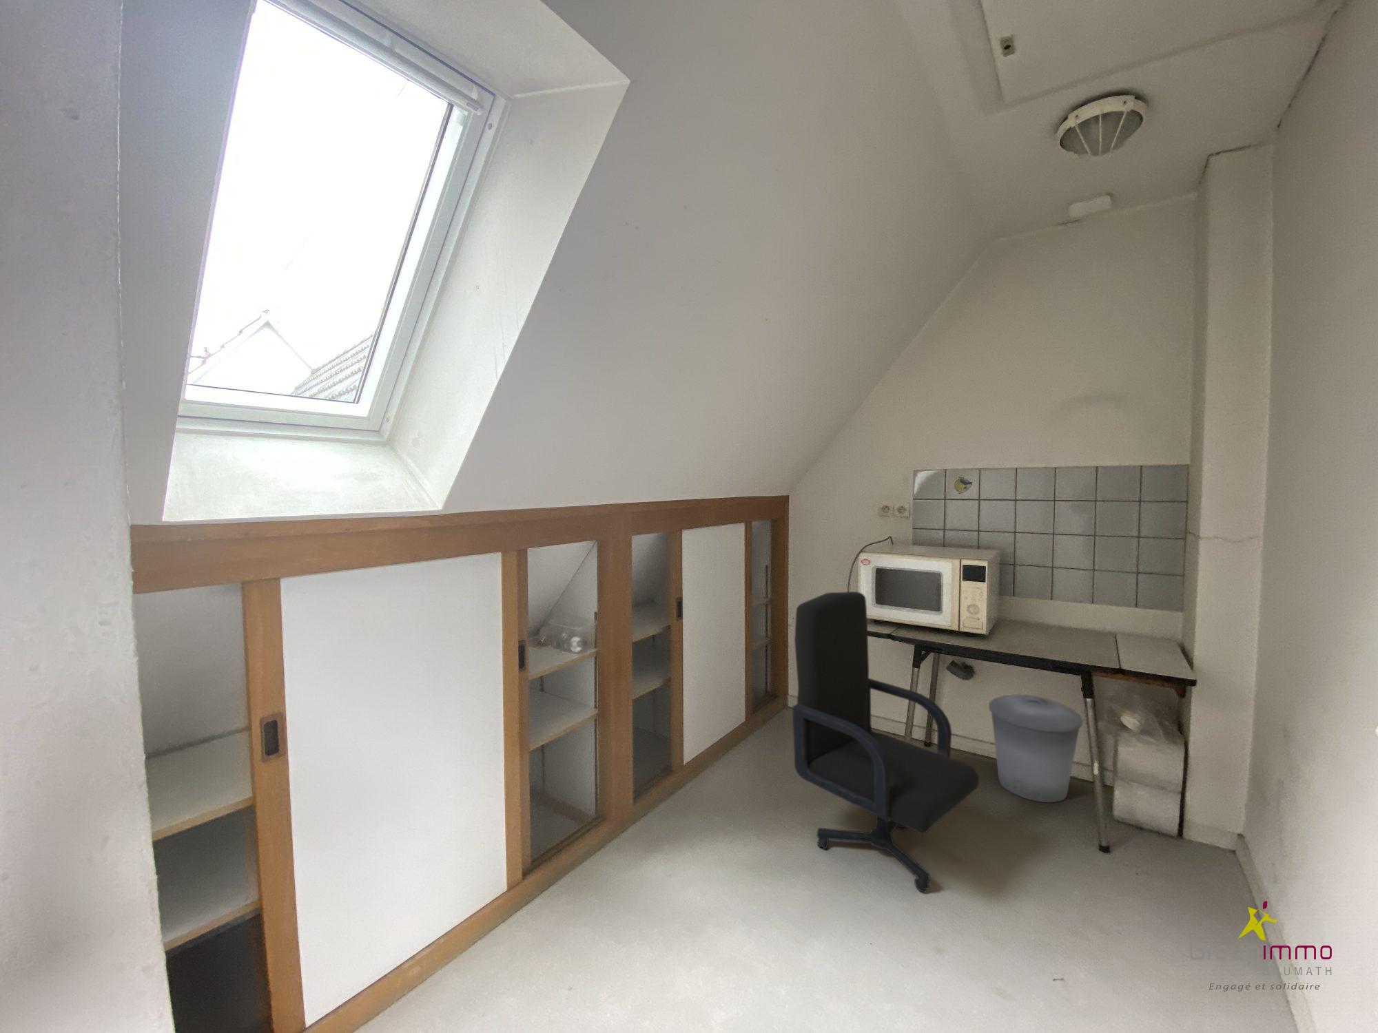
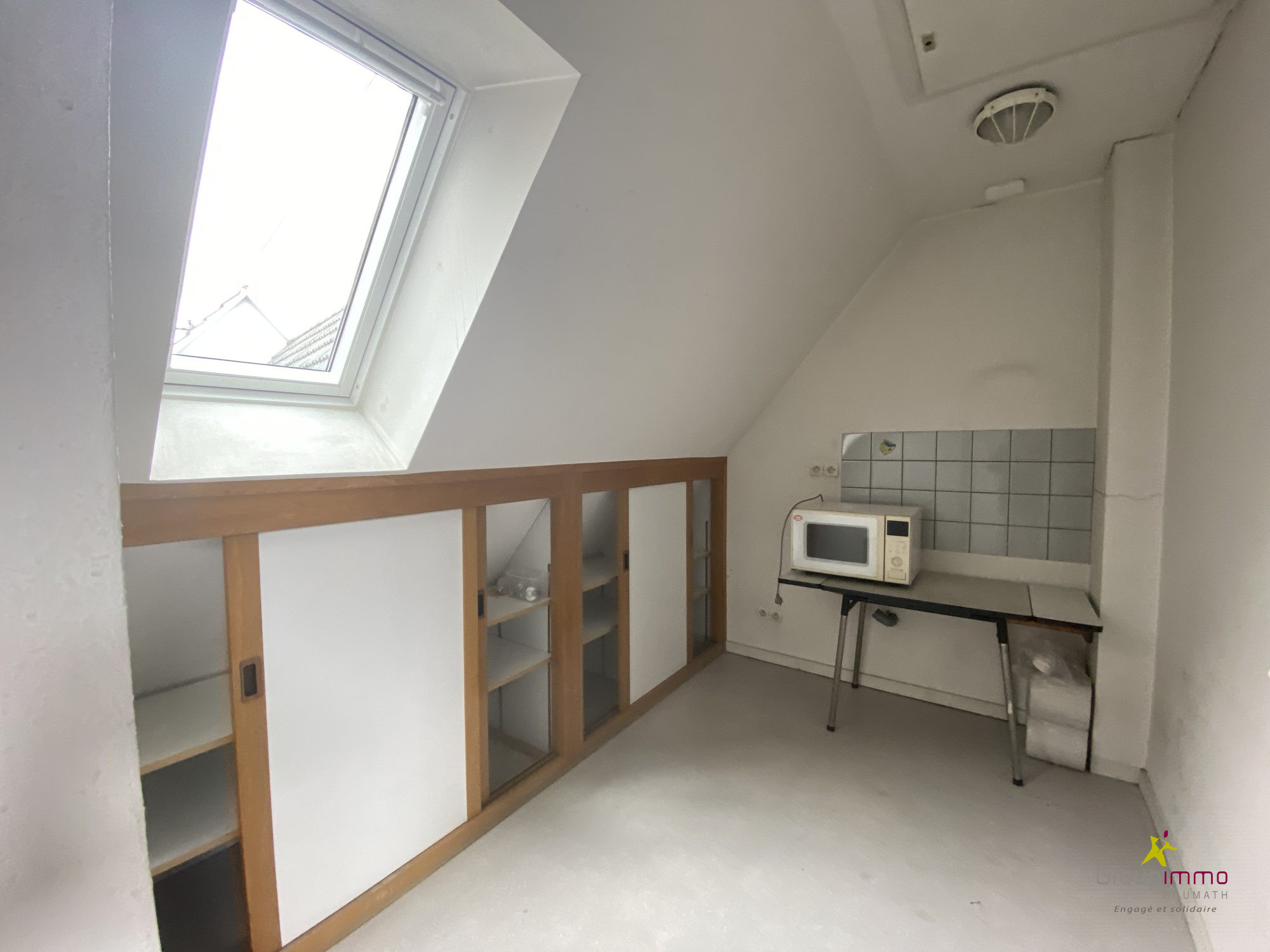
- trash can [988,693,1084,803]
- chair [792,591,980,892]
